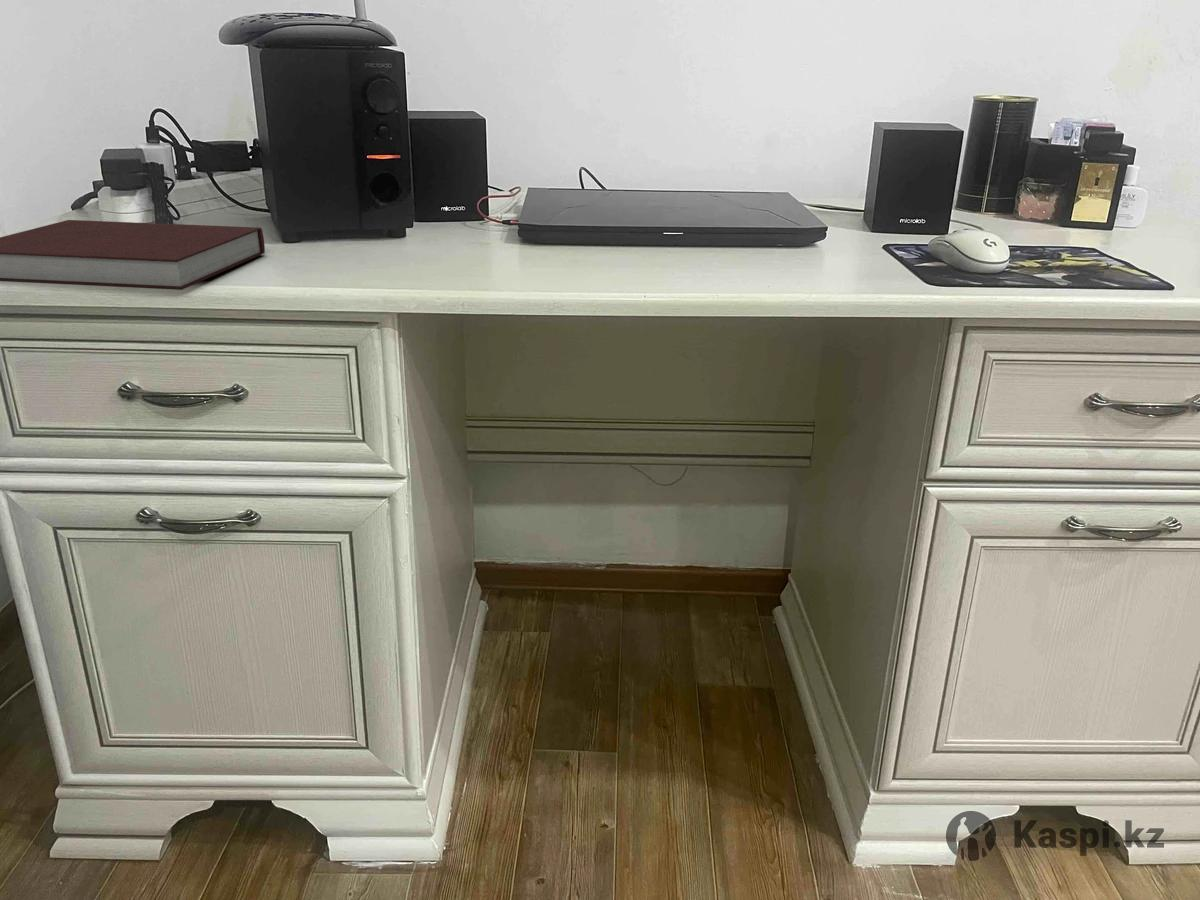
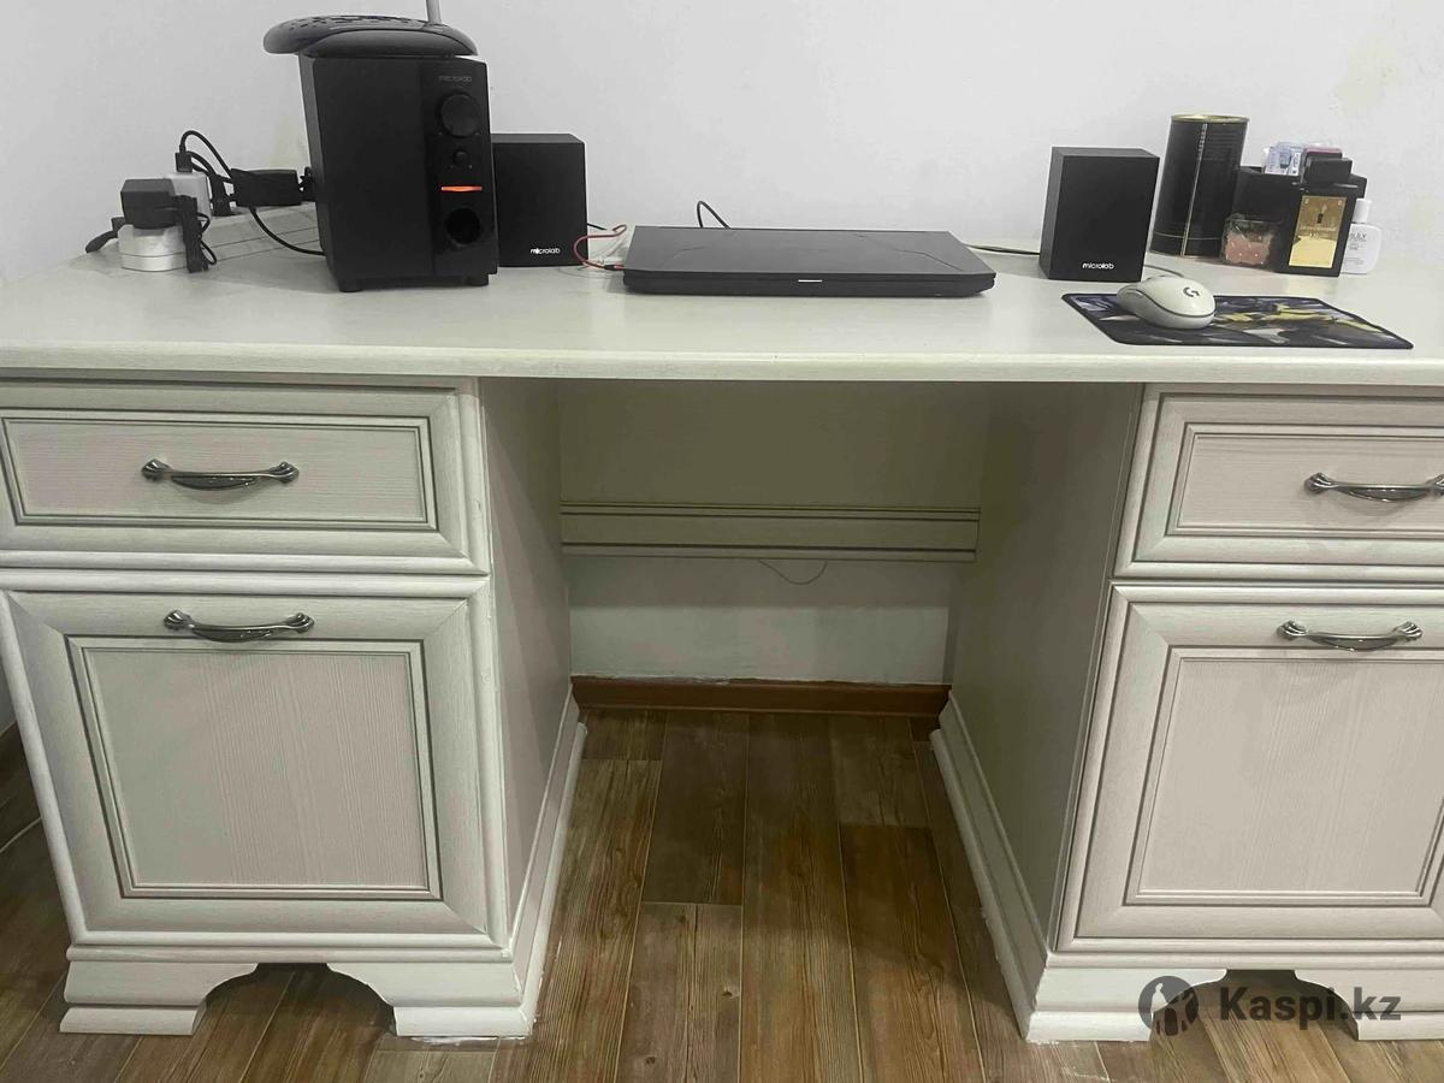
- notebook [0,219,266,291]
